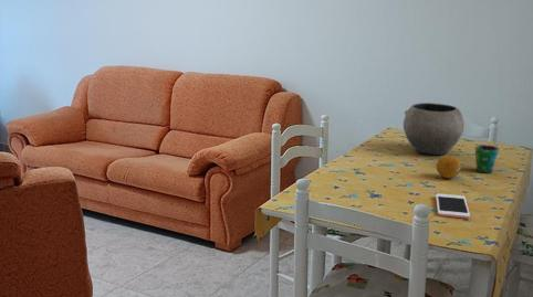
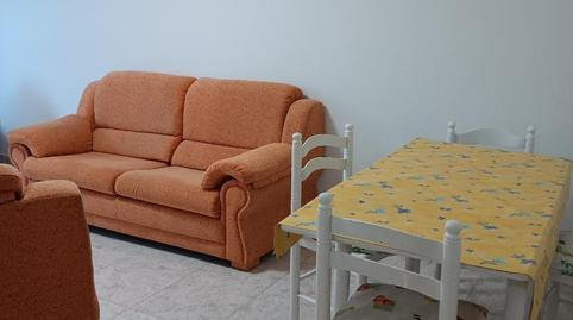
- bowl [403,102,464,156]
- cell phone [435,192,471,220]
- cup [474,144,500,173]
- fruit [436,155,462,180]
